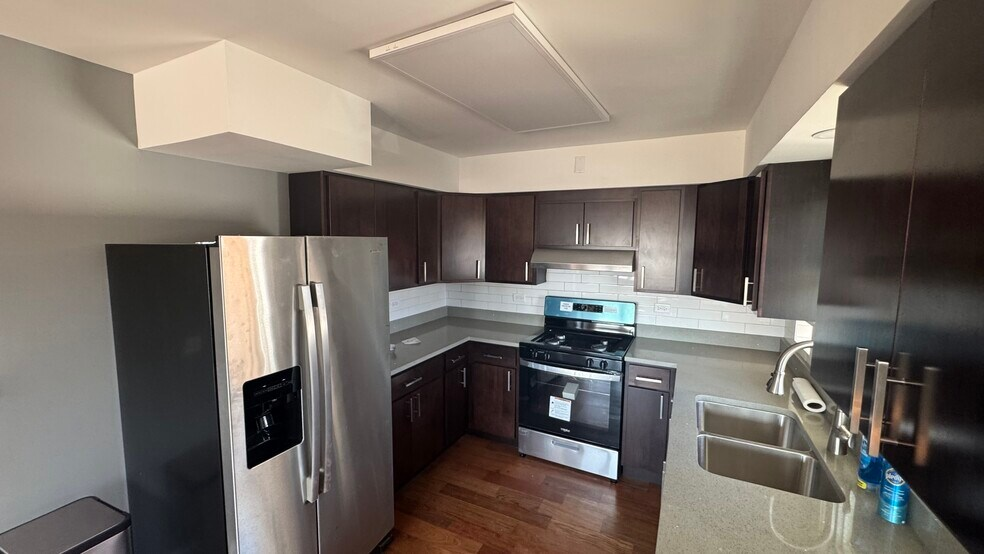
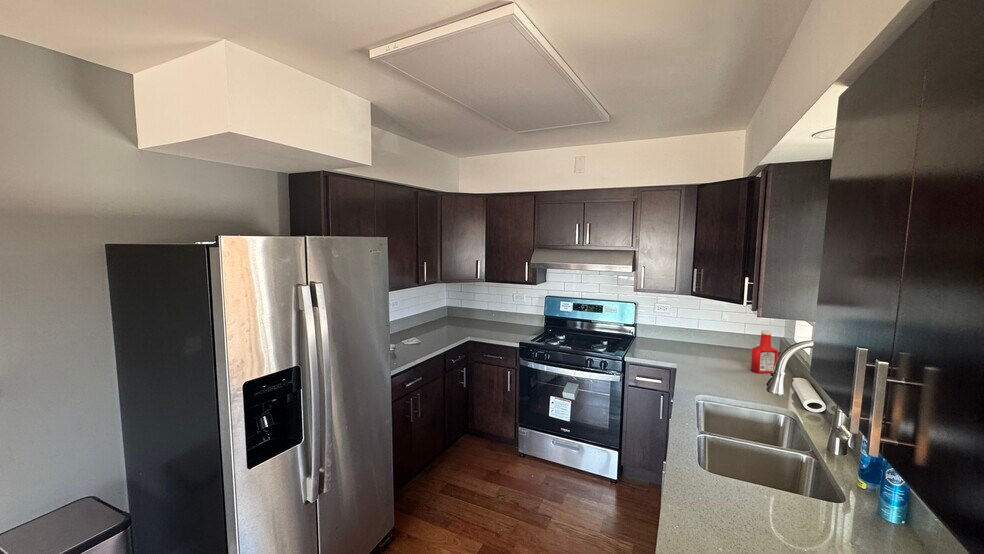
+ soap bottle [750,329,779,374]
